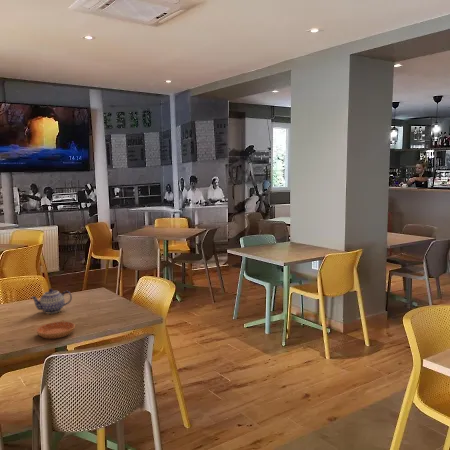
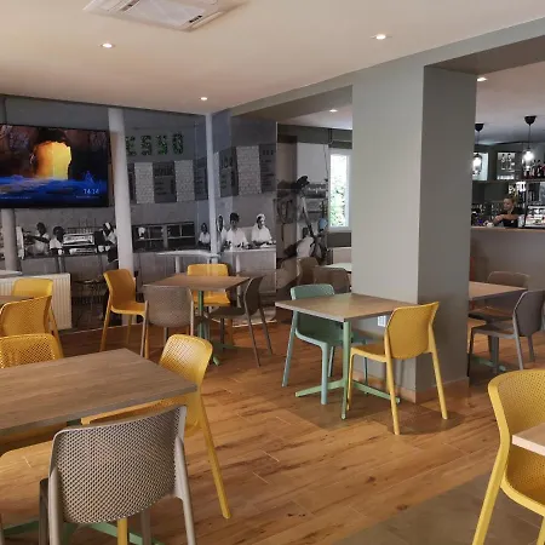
- saucer [36,321,76,340]
- teapot [30,288,73,314]
